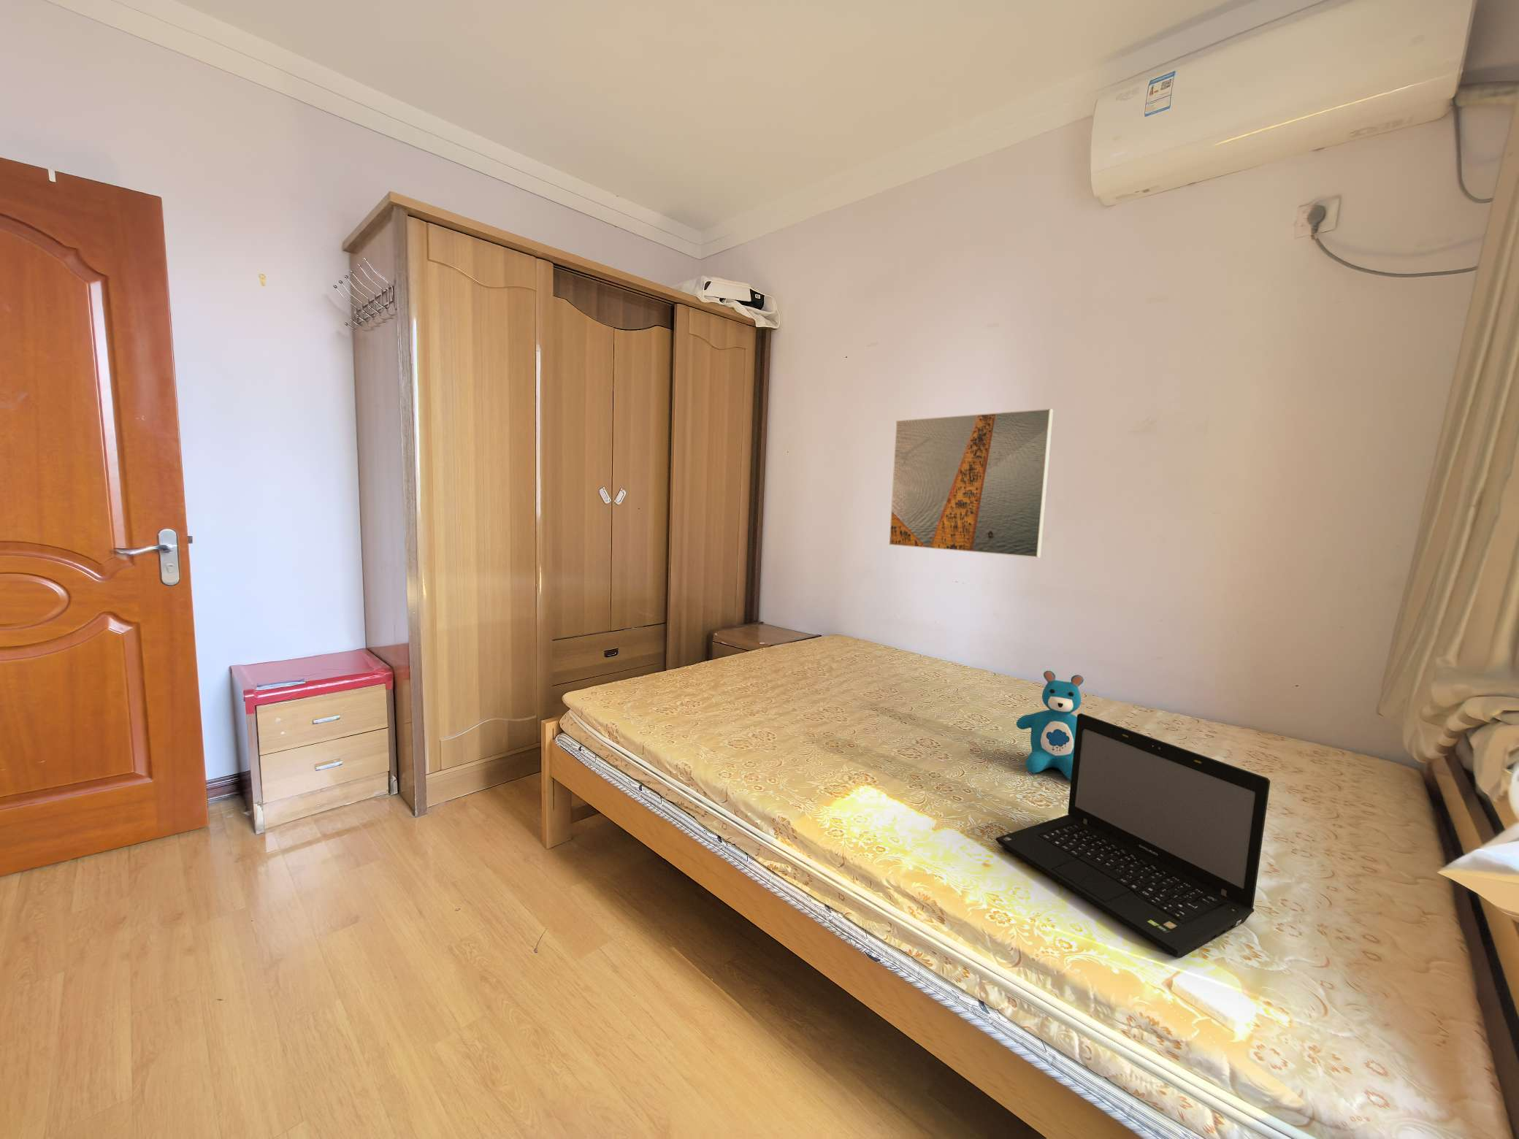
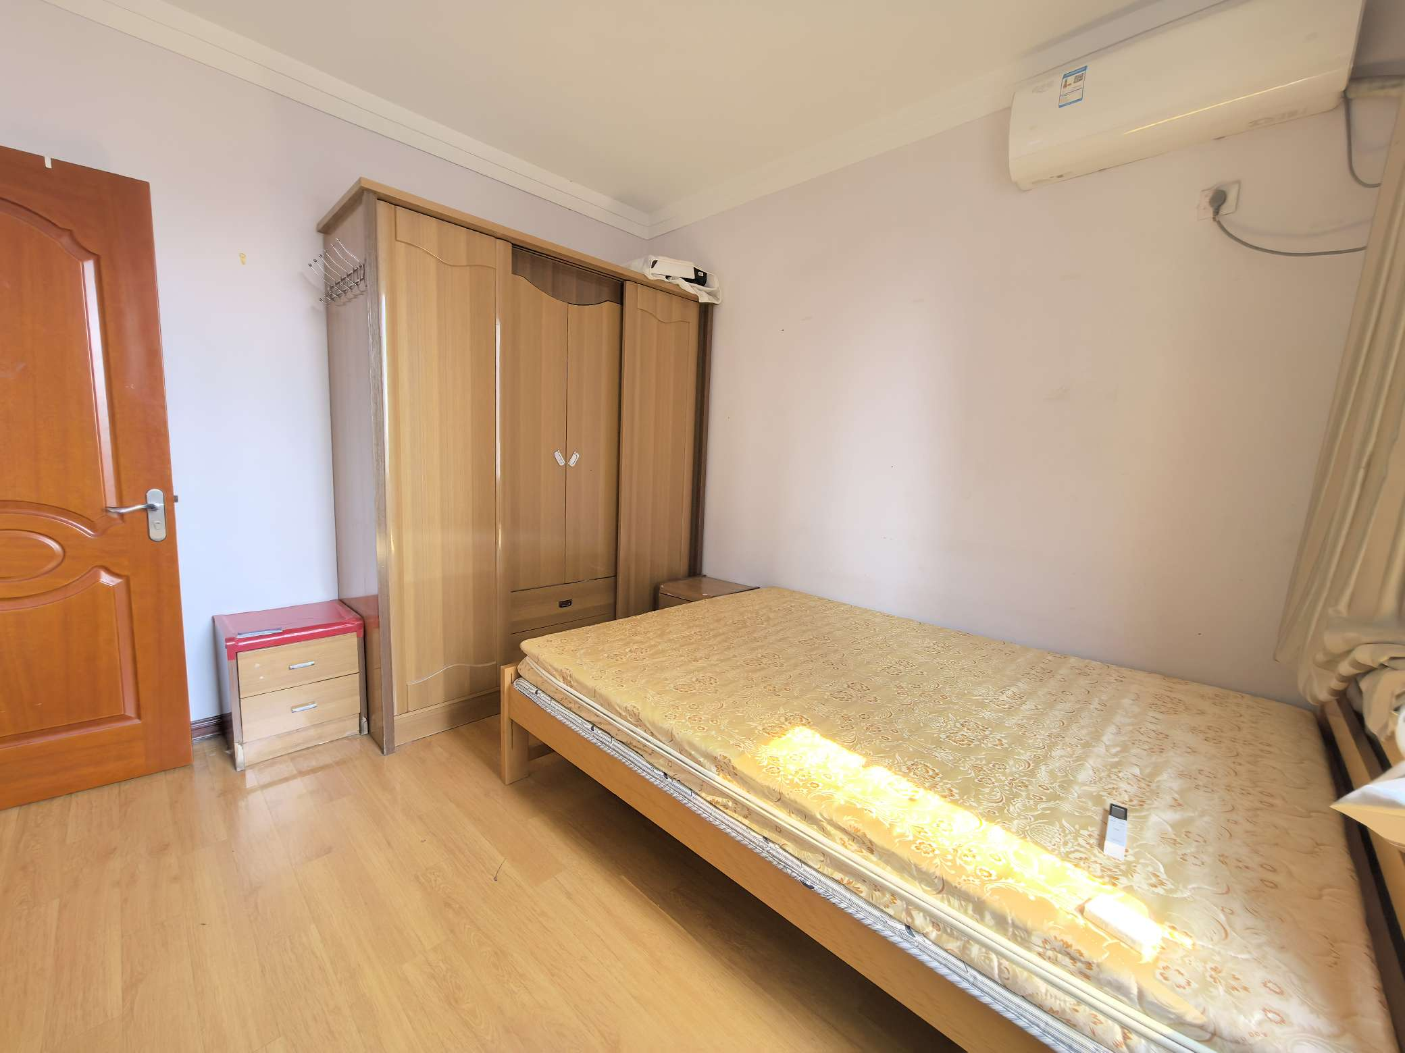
- laptop [995,713,1270,958]
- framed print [889,408,1054,559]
- teddy bear [1015,670,1085,780]
